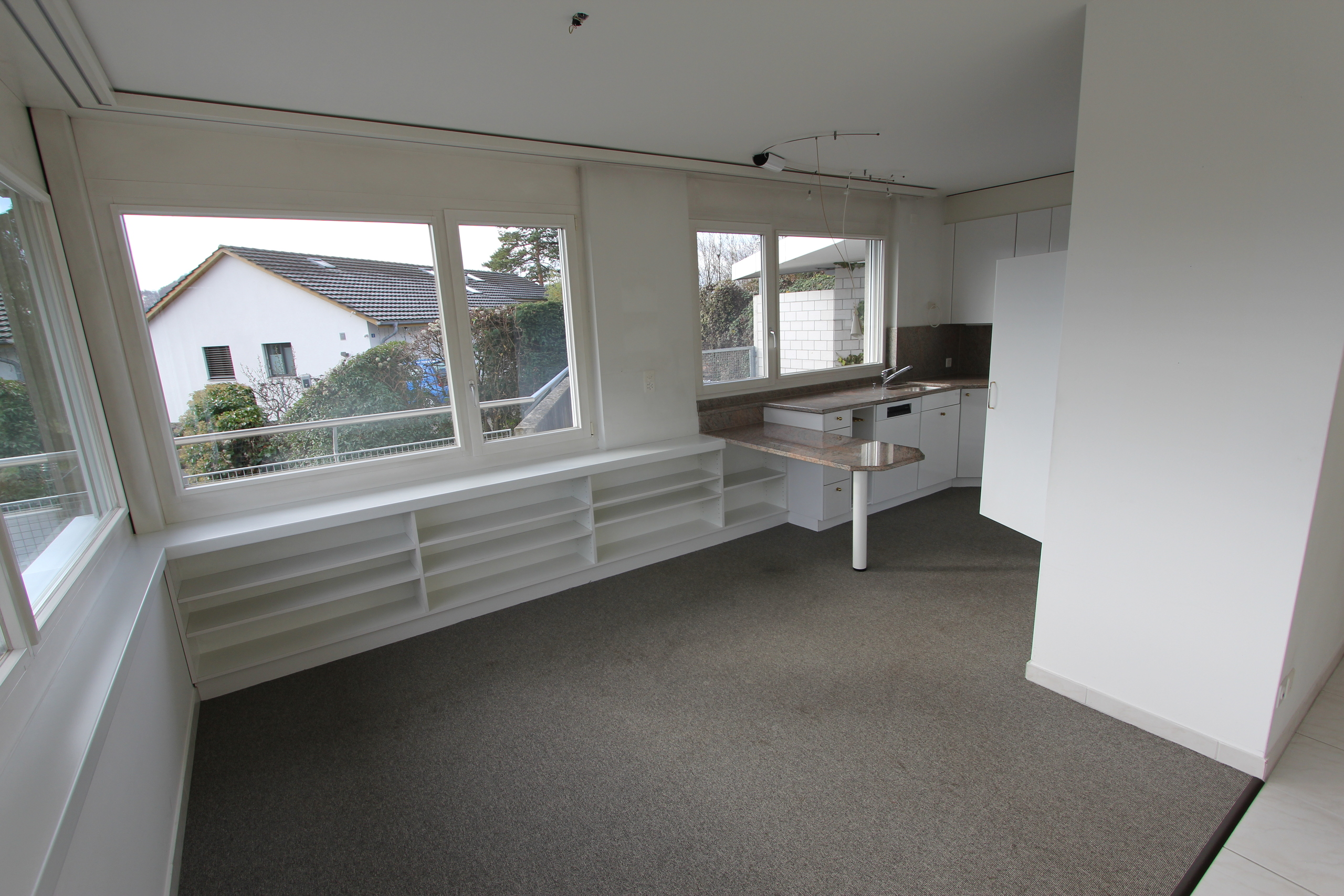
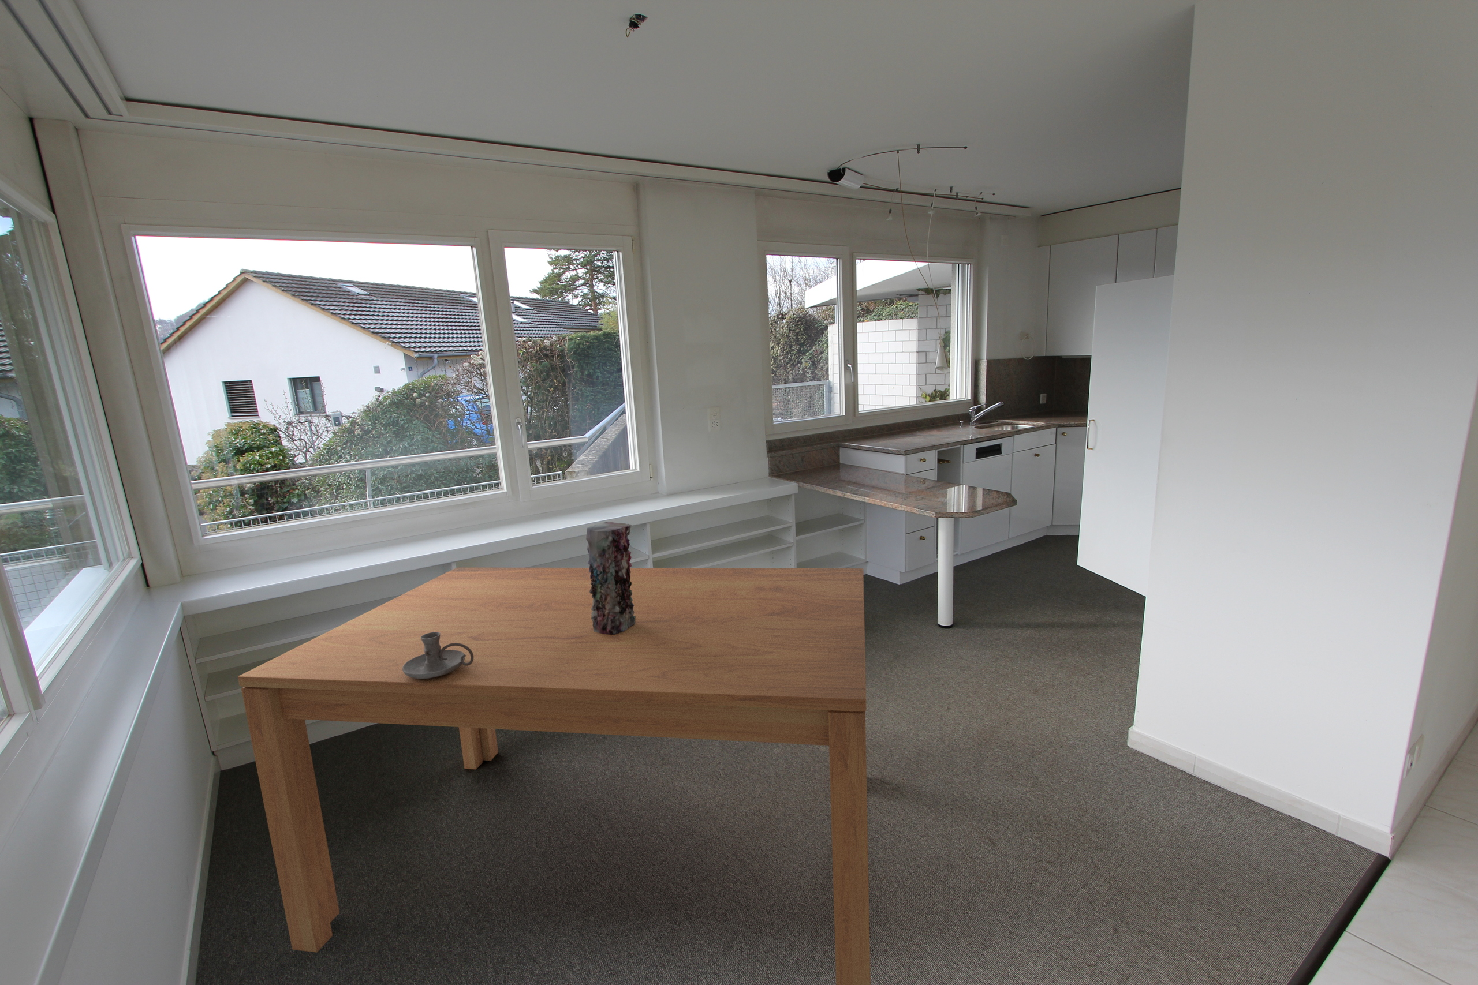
+ dining table [238,567,871,985]
+ candle holder [402,632,473,678]
+ vase [585,522,636,634]
